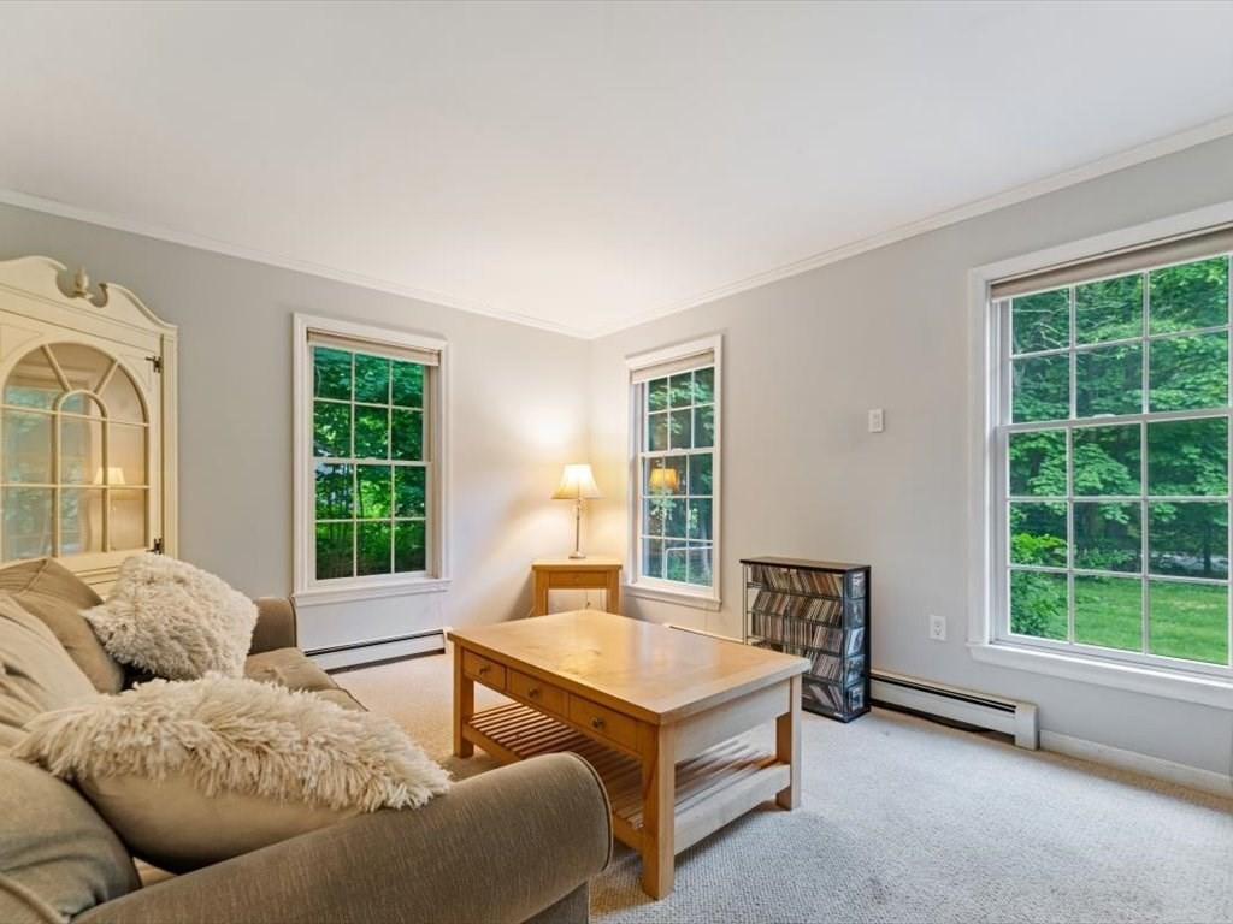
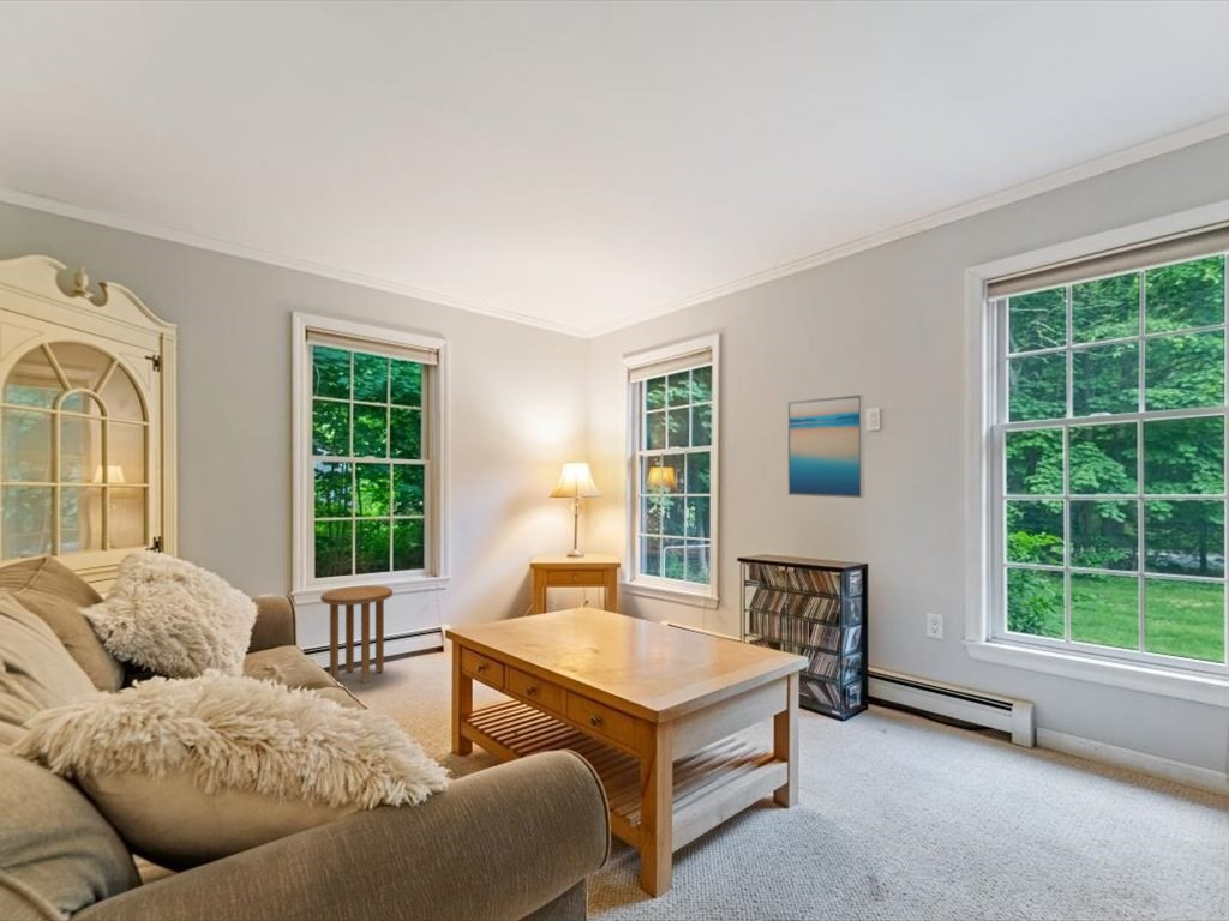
+ side table [319,585,394,684]
+ wall art [786,393,867,499]
